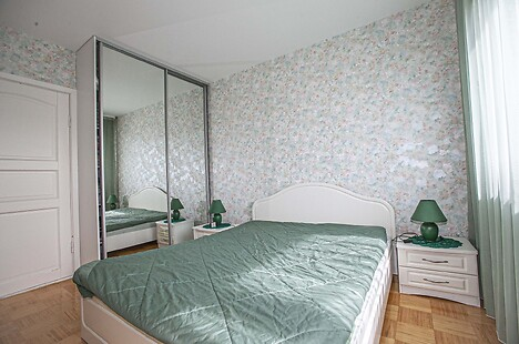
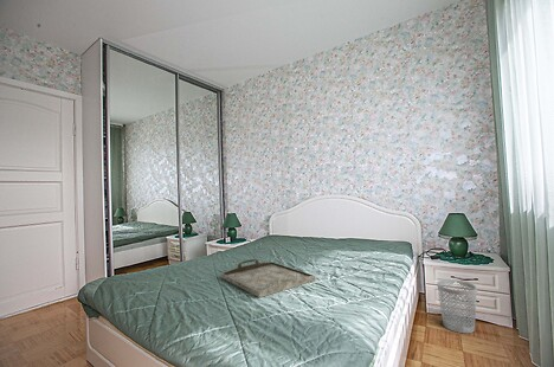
+ wastebasket [436,278,478,334]
+ serving tray [220,258,317,298]
